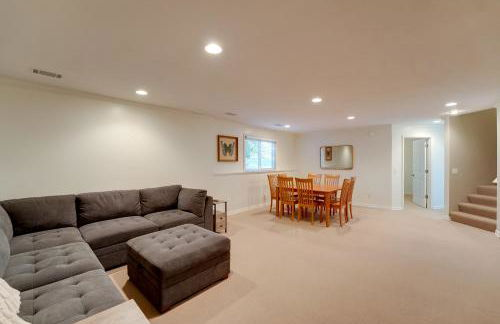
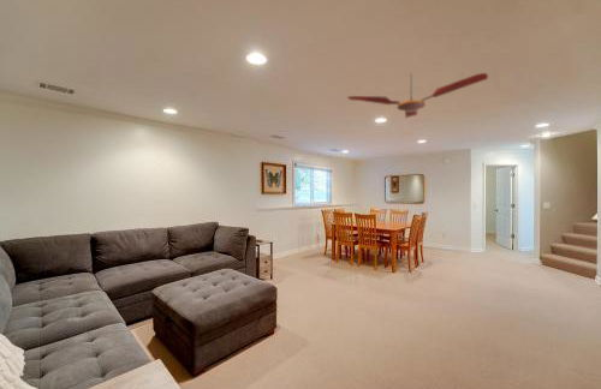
+ ceiling fan [346,72,489,119]
